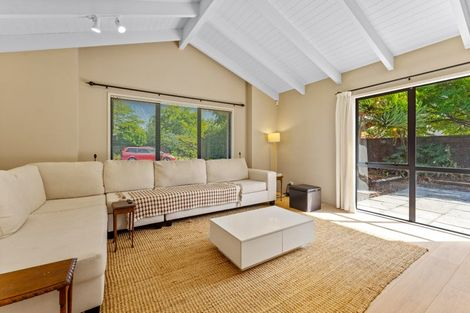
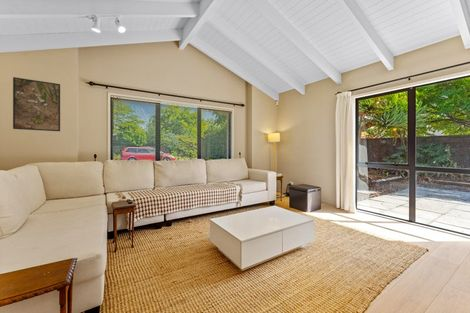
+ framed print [12,76,61,132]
